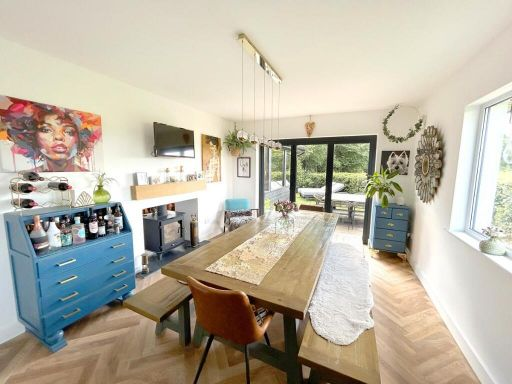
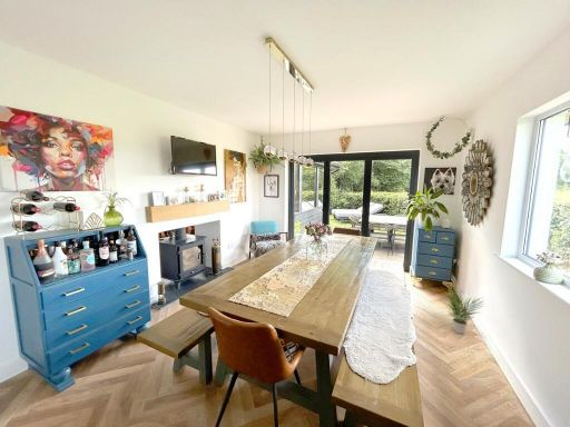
+ potted plant [439,284,485,335]
